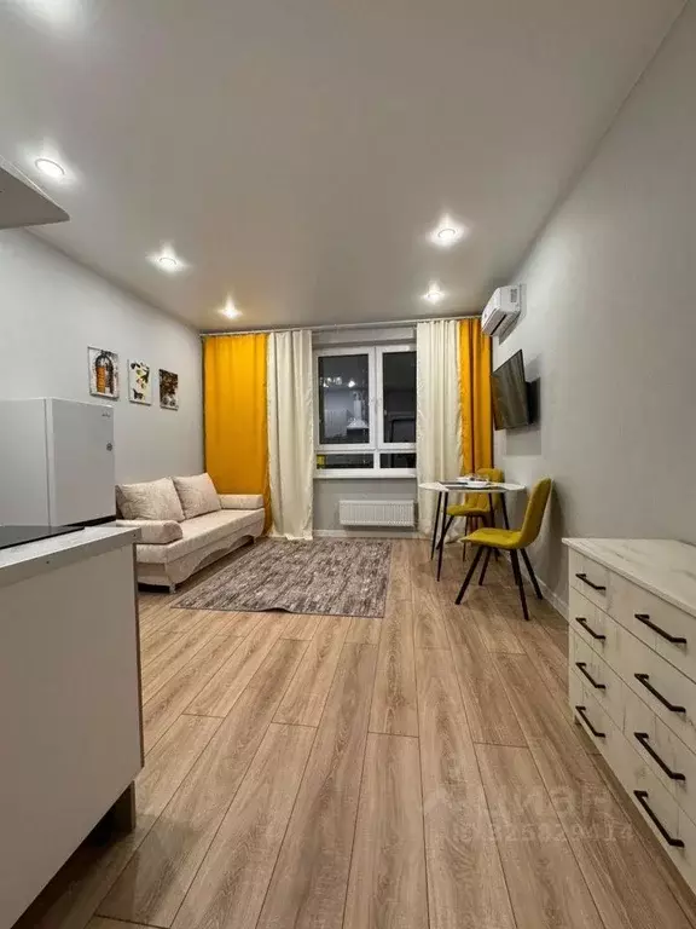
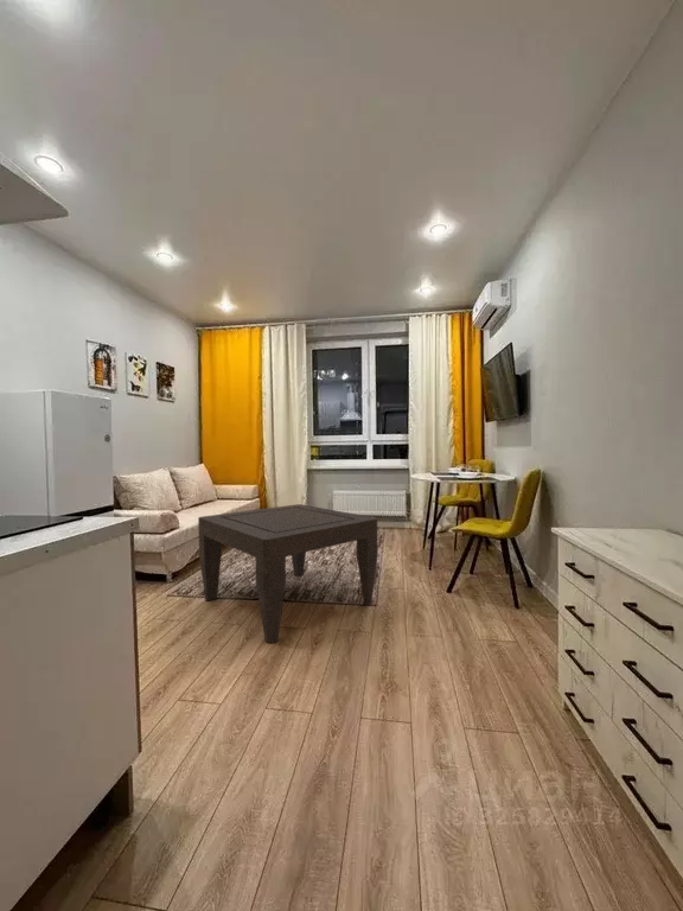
+ coffee table [197,503,378,644]
